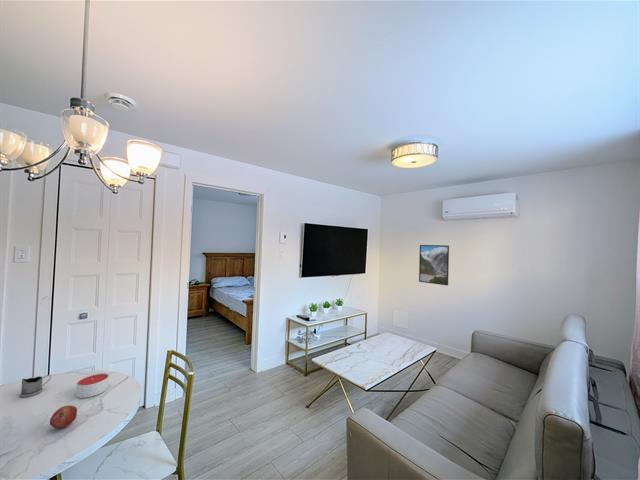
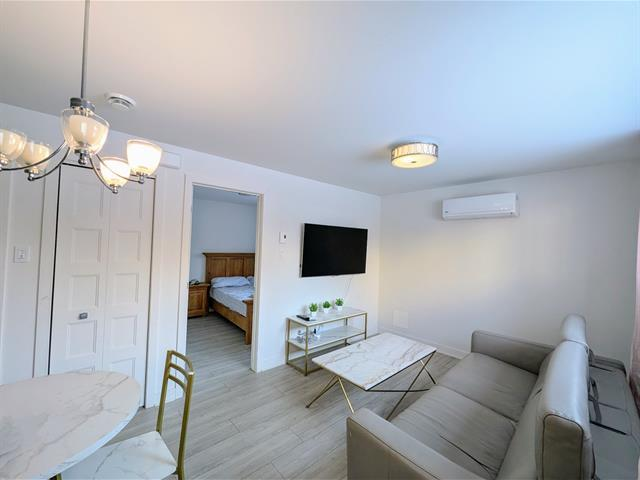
- fruit [49,405,78,430]
- candle [75,372,110,399]
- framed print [418,244,450,287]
- tea glass holder [19,374,52,398]
